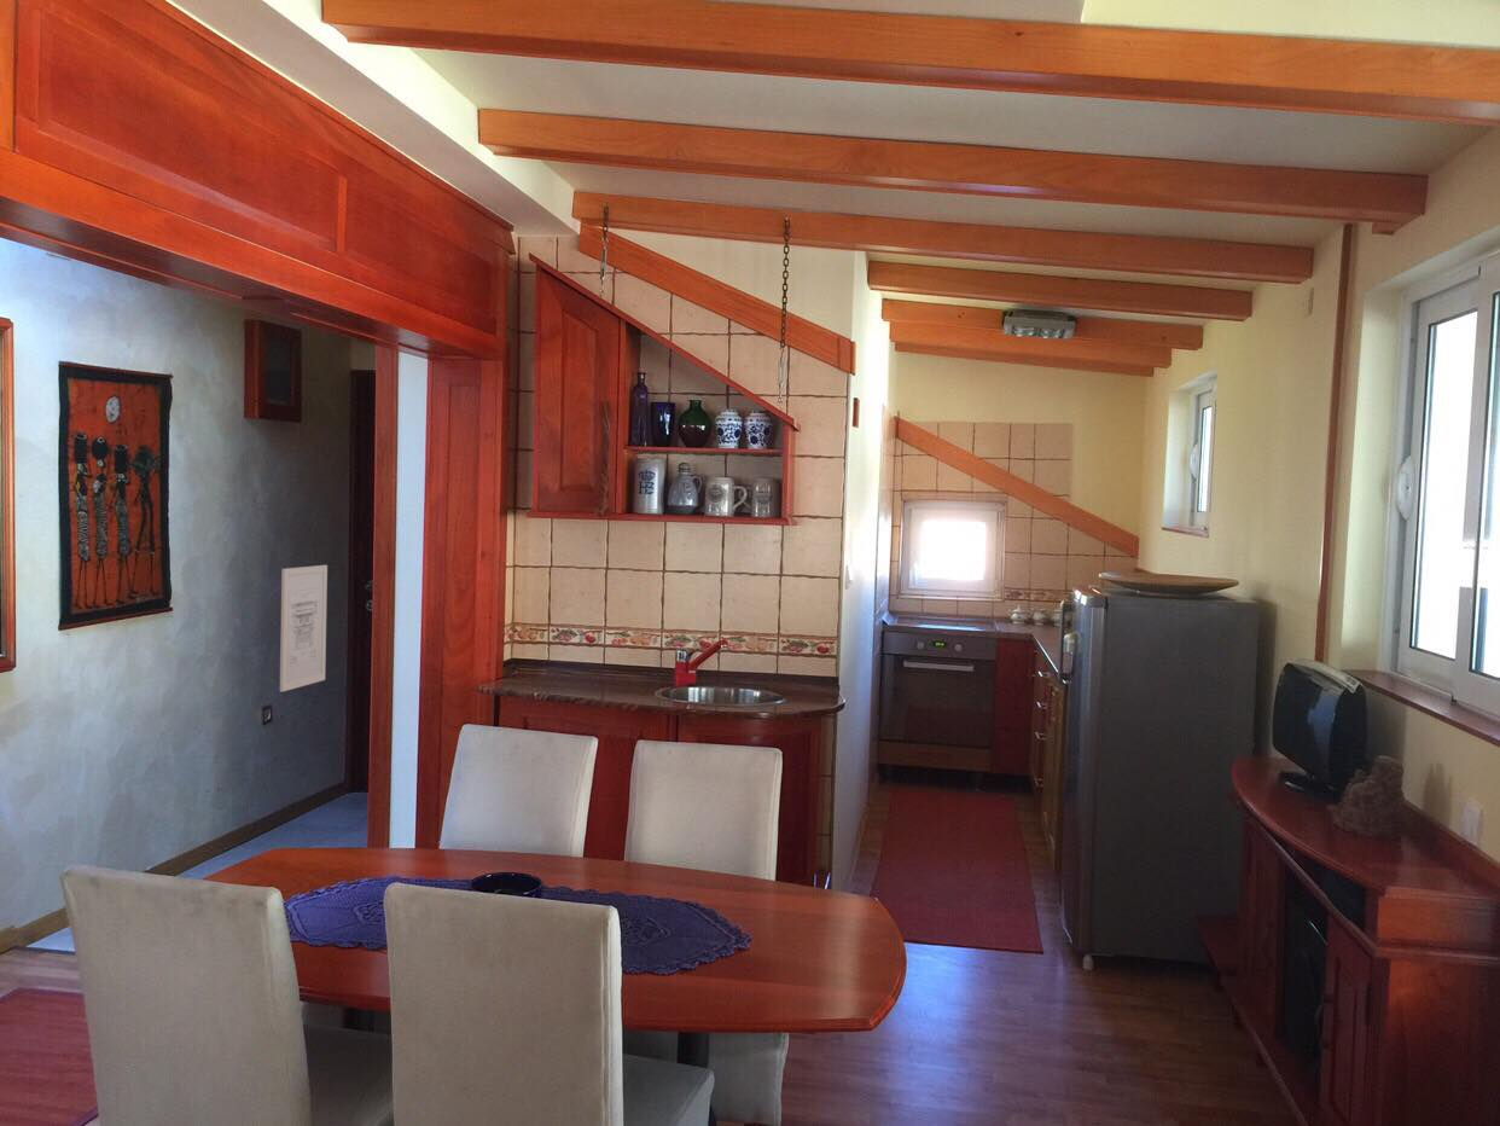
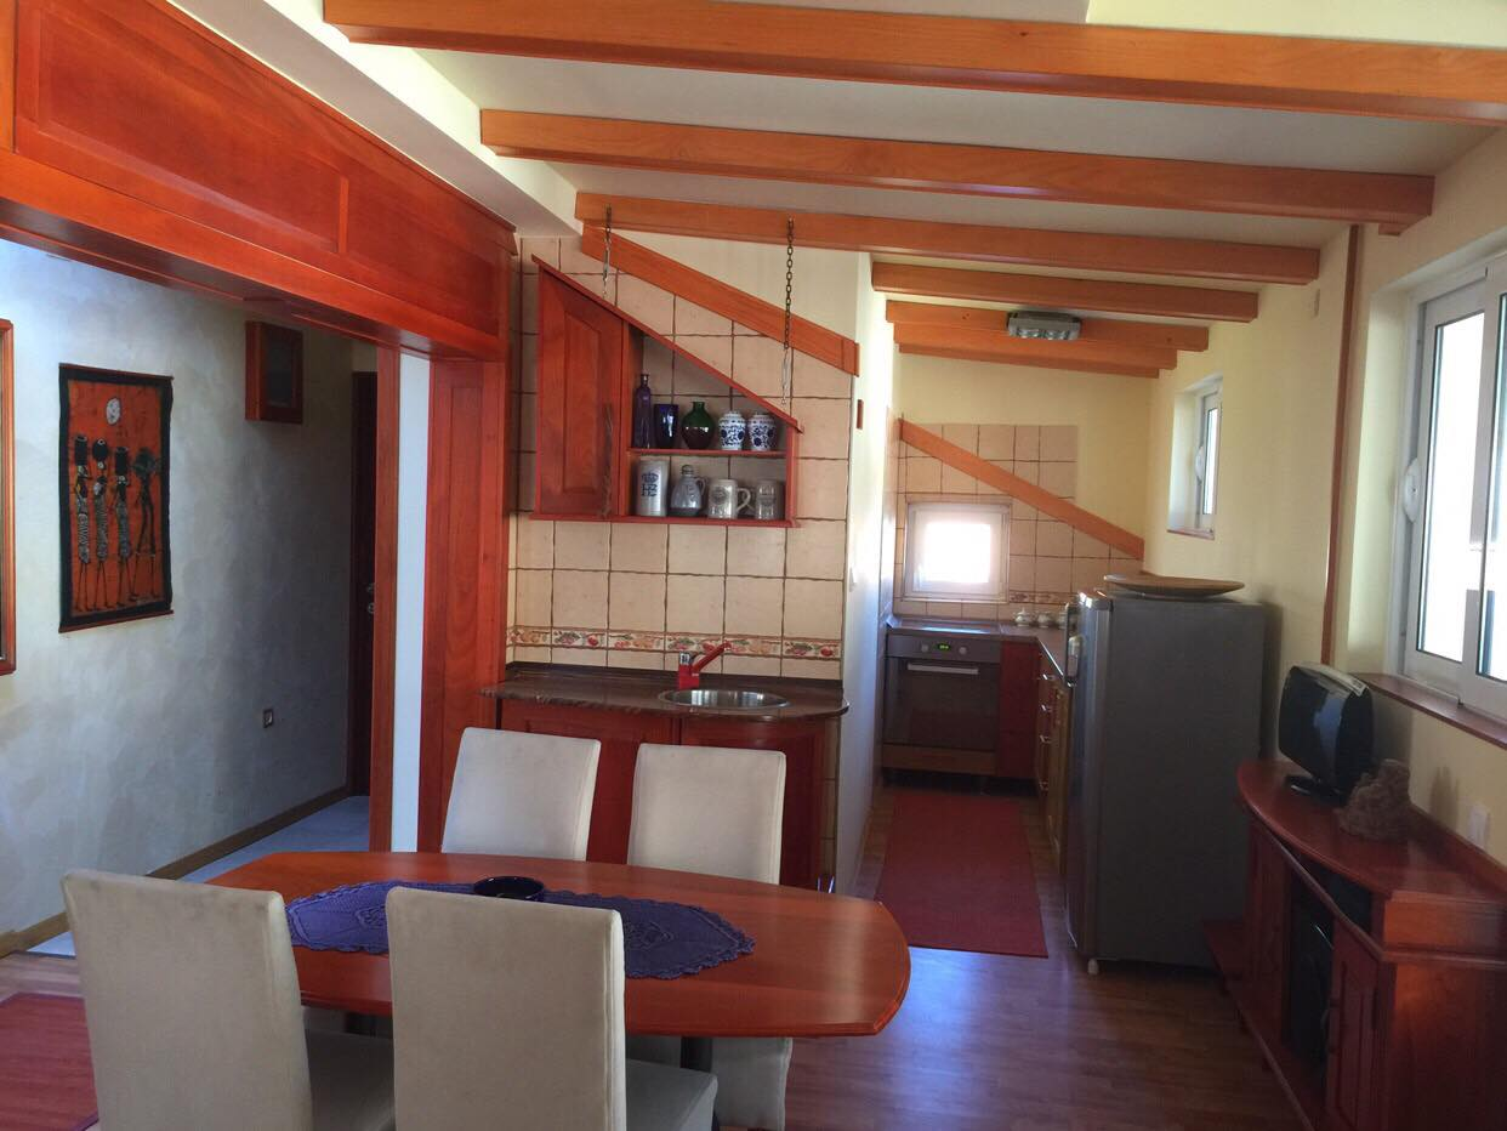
- wall art [279,564,329,693]
